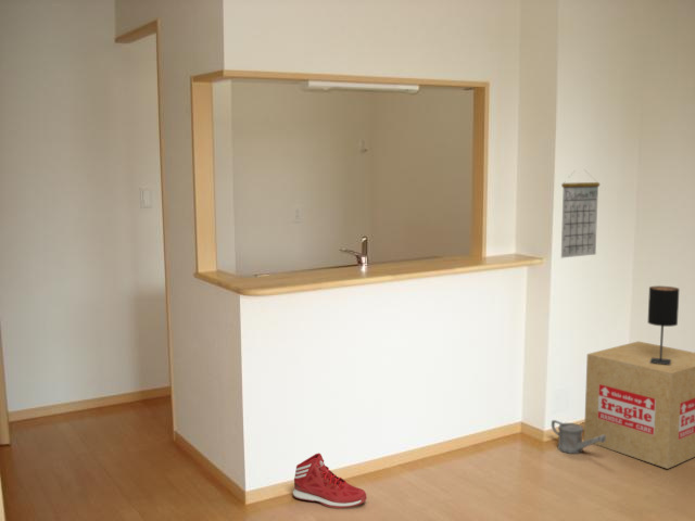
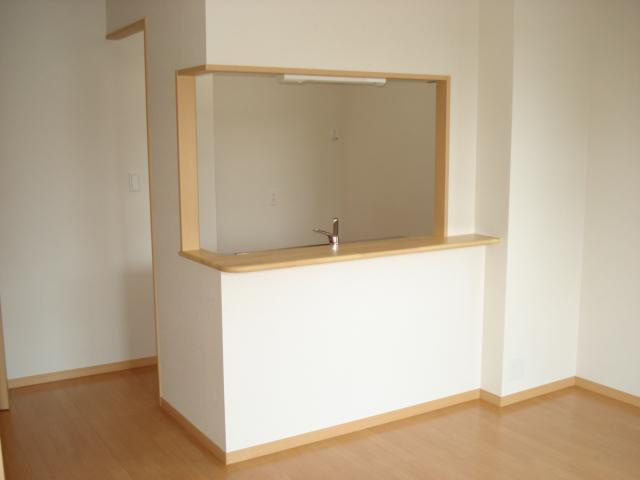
- watering can [551,419,606,455]
- table lamp [647,284,680,365]
- calendar [560,170,601,258]
- cardboard box [583,341,695,470]
- sneaker [292,453,368,509]
